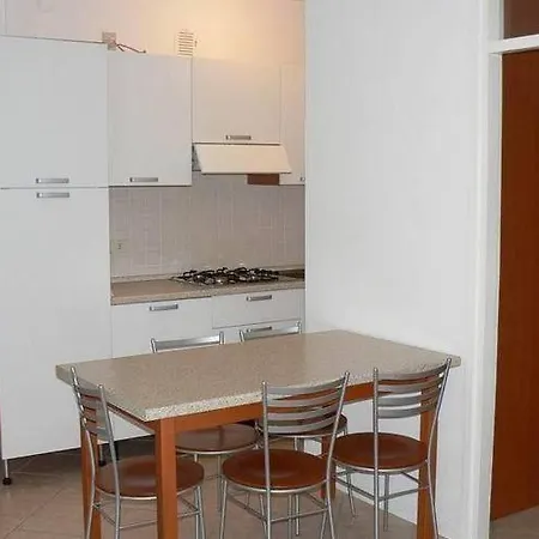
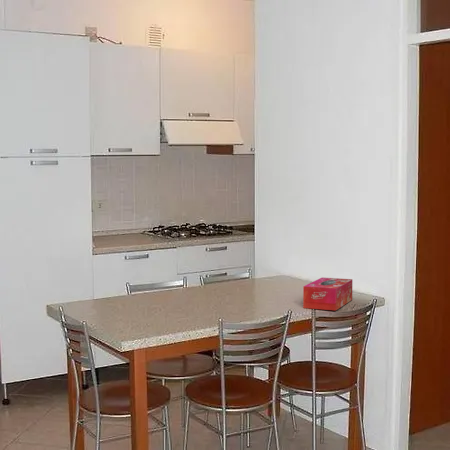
+ tissue box [302,277,353,311]
